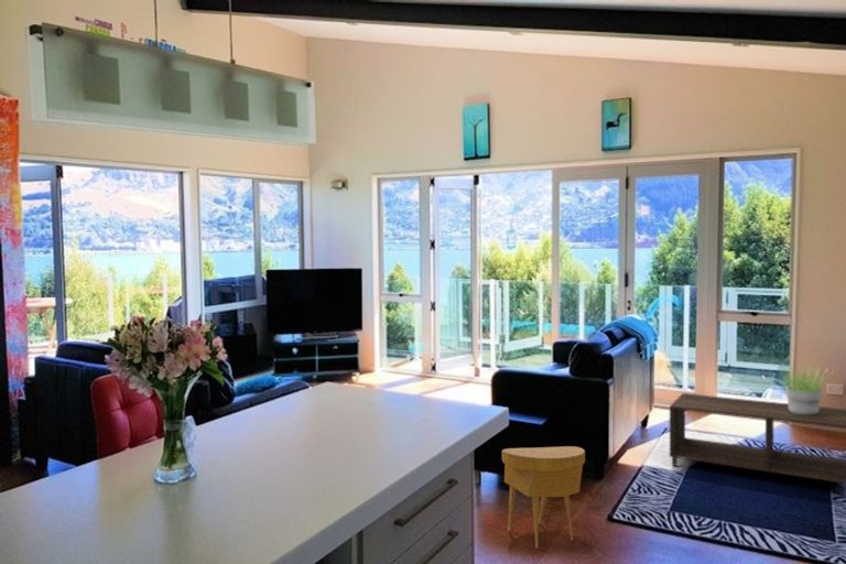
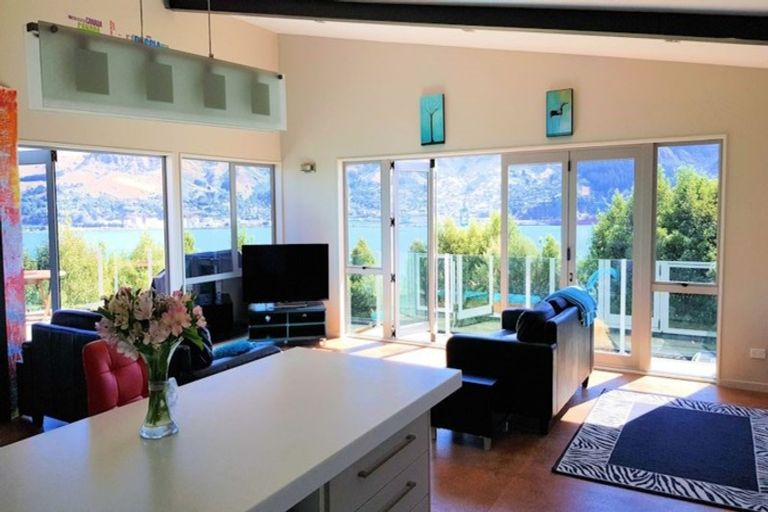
- coffee table [669,392,846,485]
- potted plant [776,365,834,415]
- side table [501,445,586,549]
